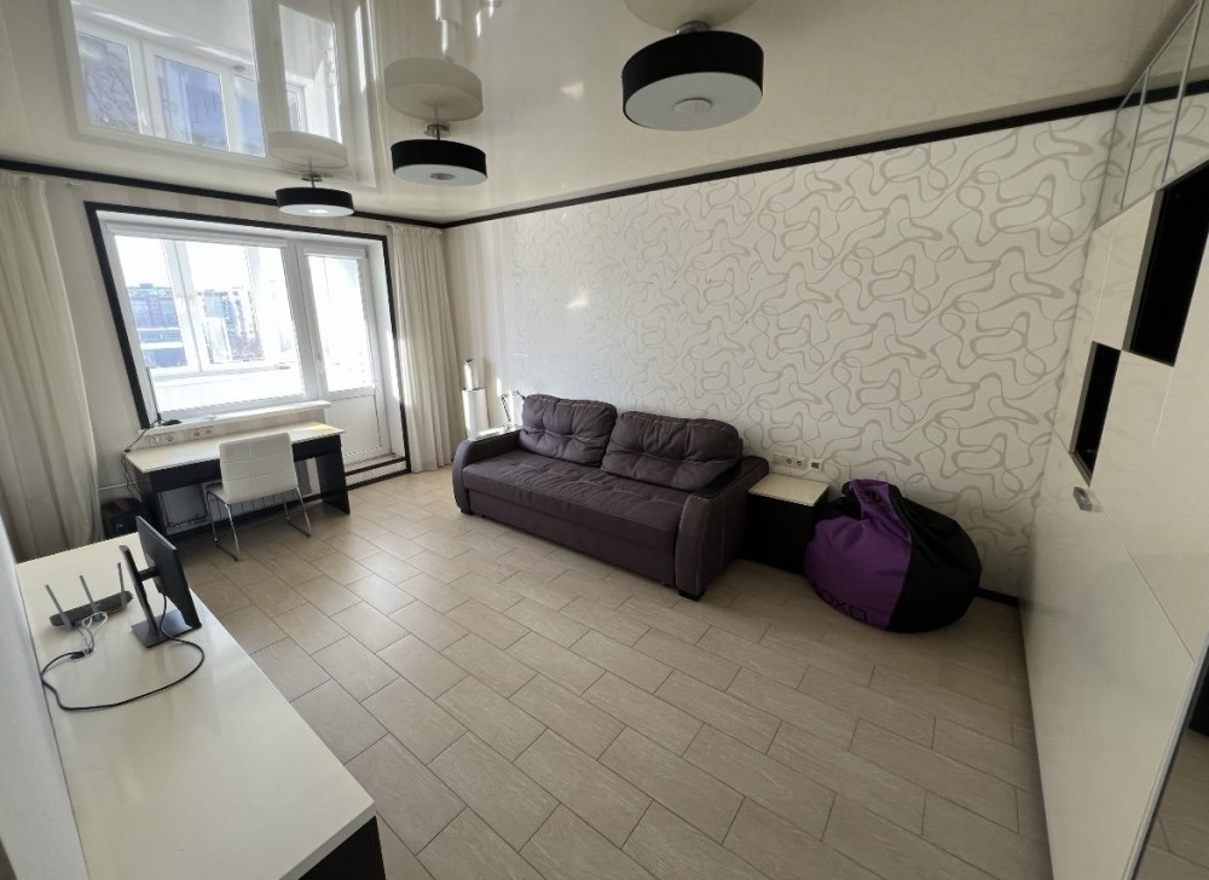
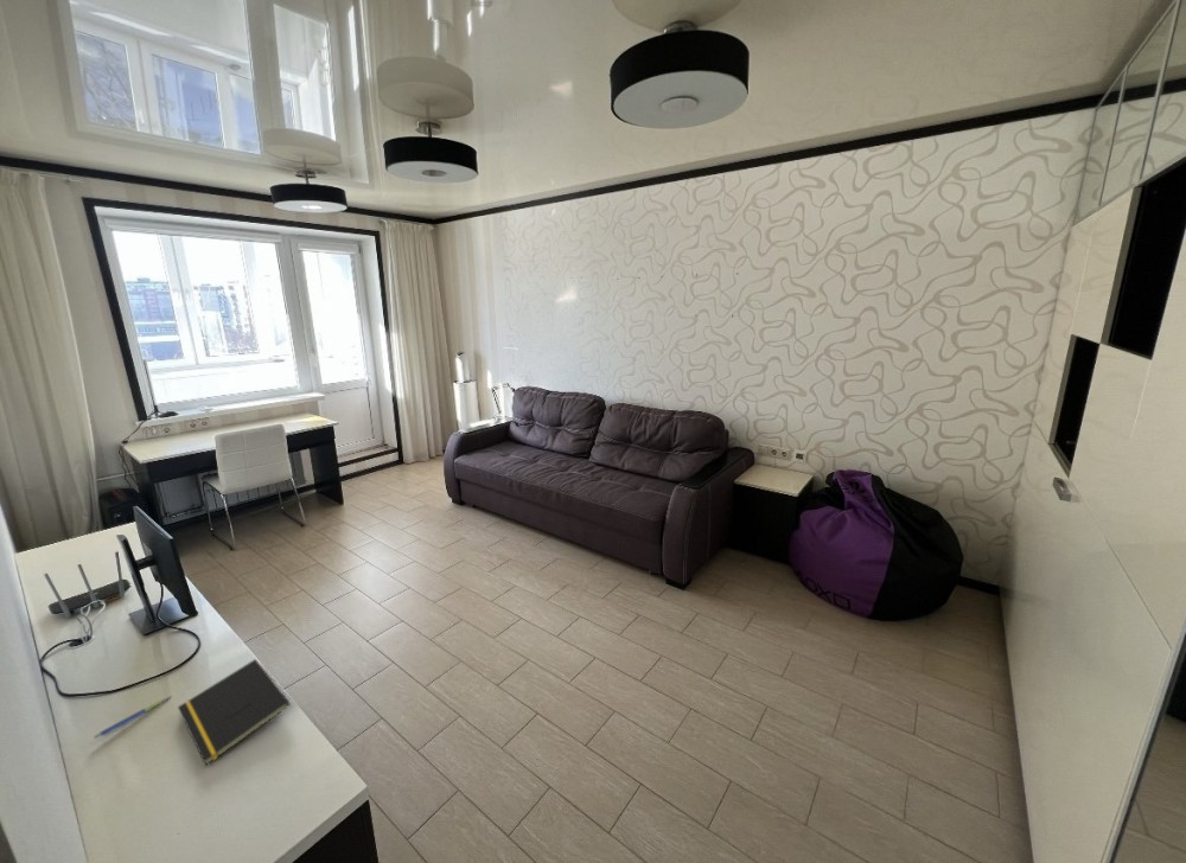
+ pen [93,695,172,740]
+ notepad [177,658,292,766]
